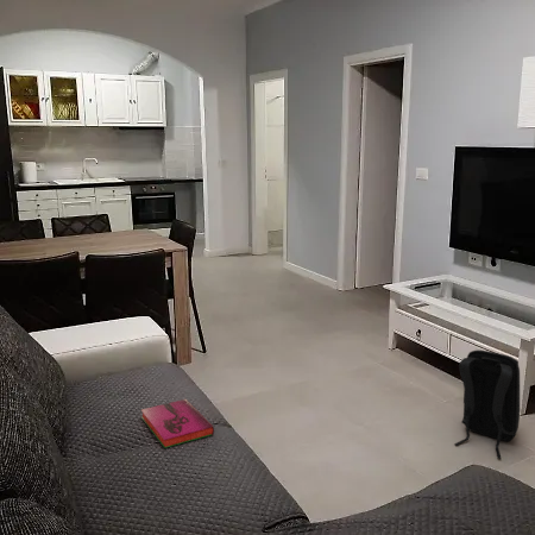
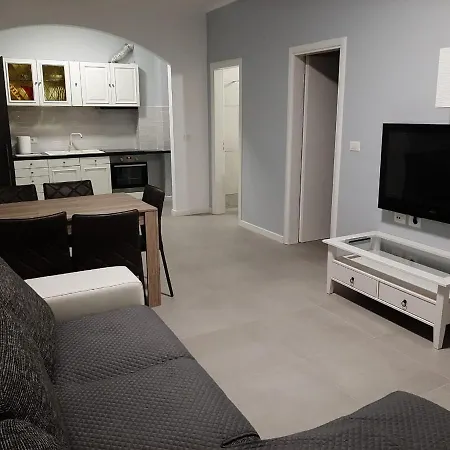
- backpack [453,348,521,460]
- hardback book [140,398,215,449]
